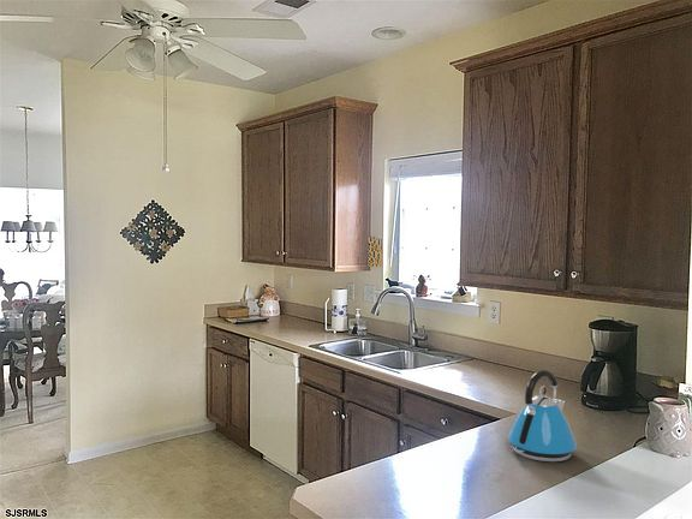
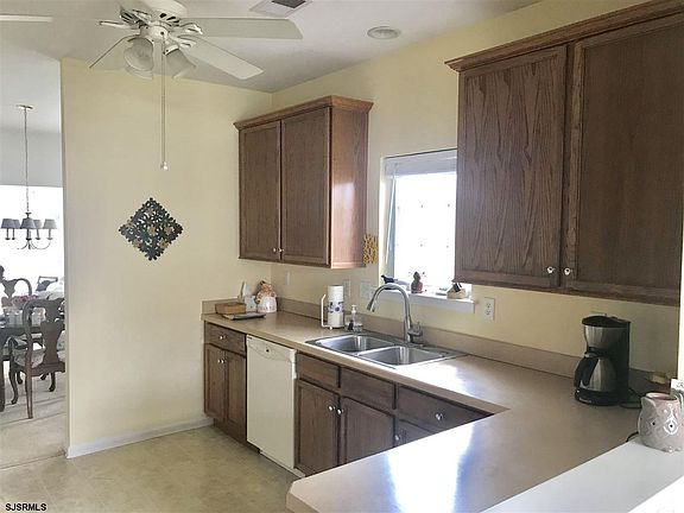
- kettle [507,369,578,463]
